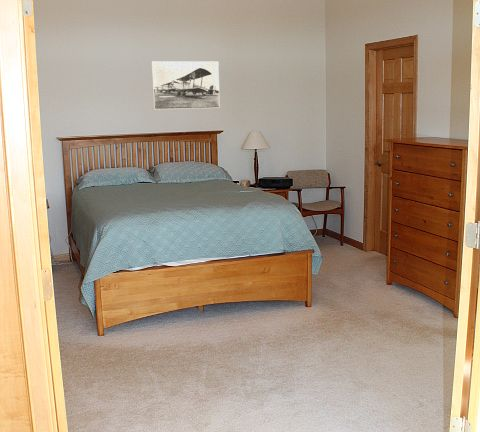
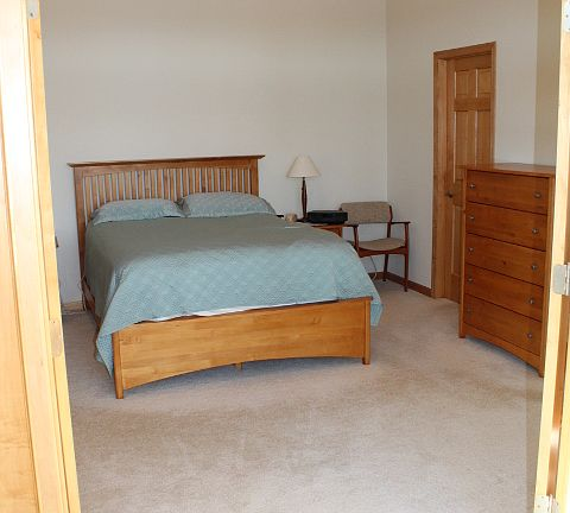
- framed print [151,60,221,110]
